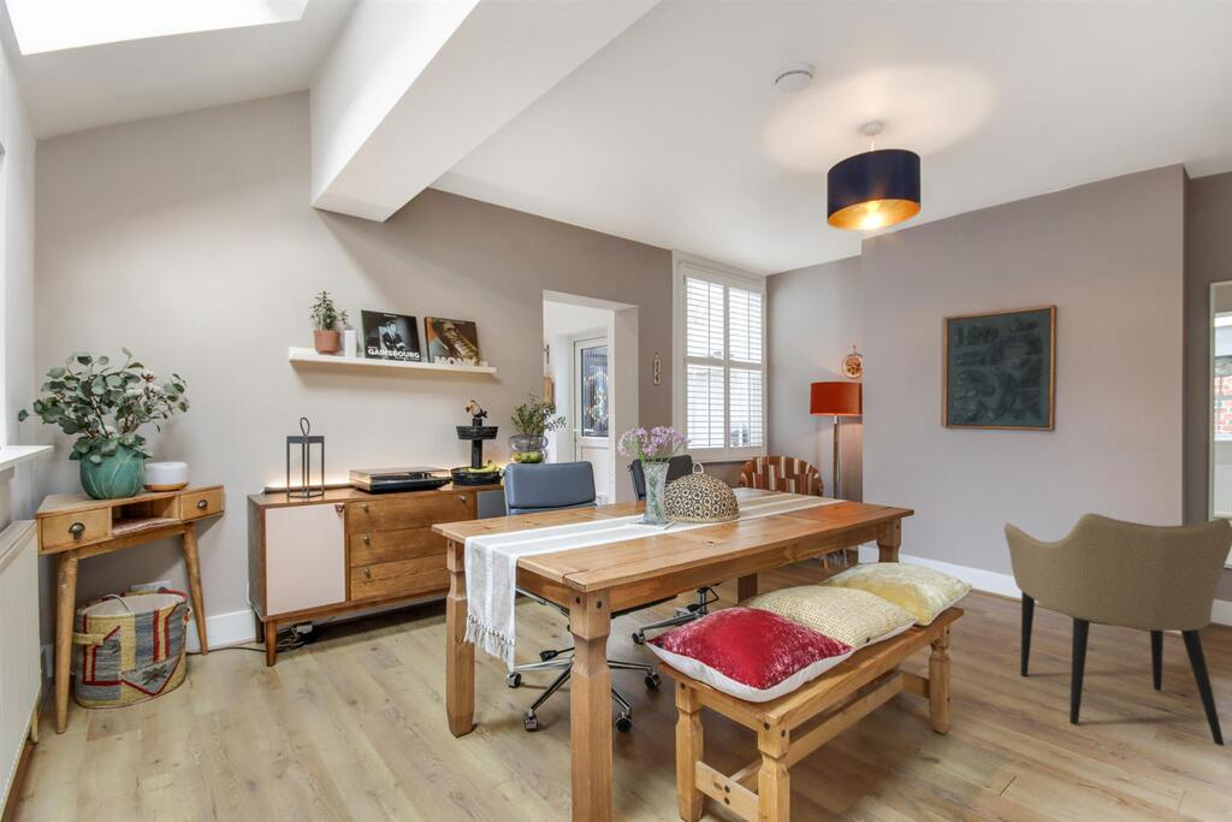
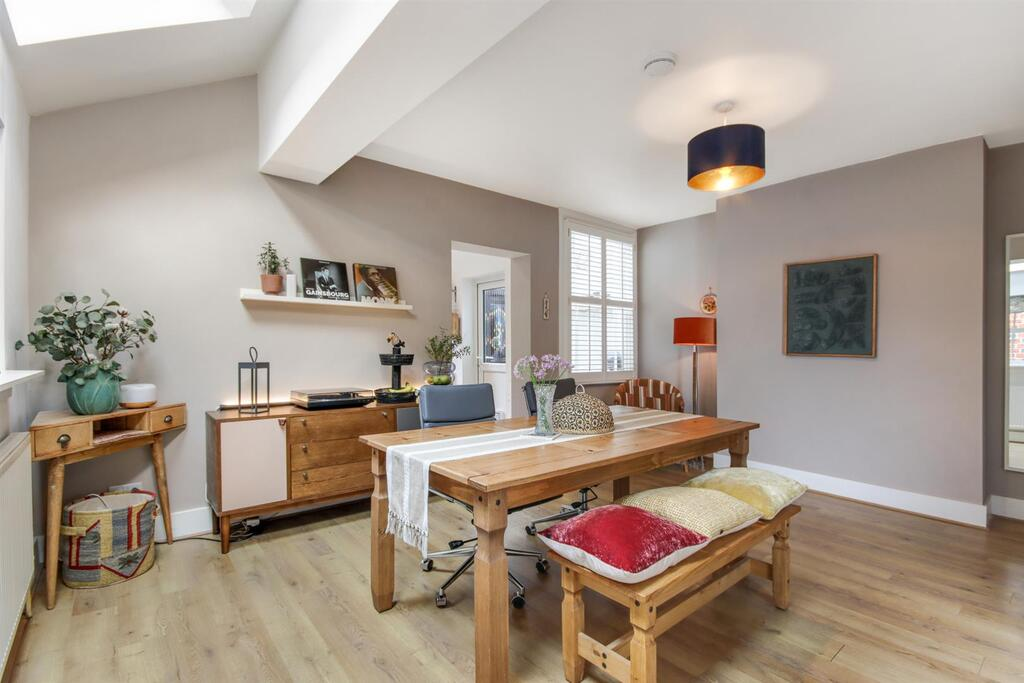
- armchair [1003,513,1232,747]
